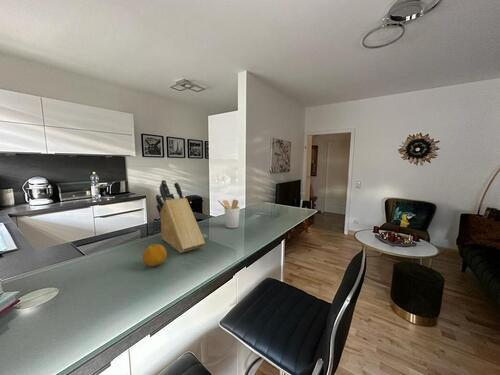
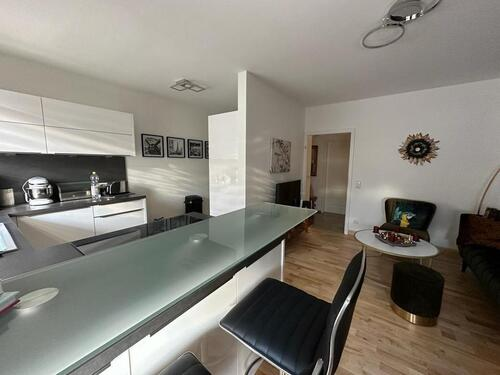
- utensil holder [217,199,241,229]
- fruit [142,243,168,267]
- knife block [155,179,206,254]
